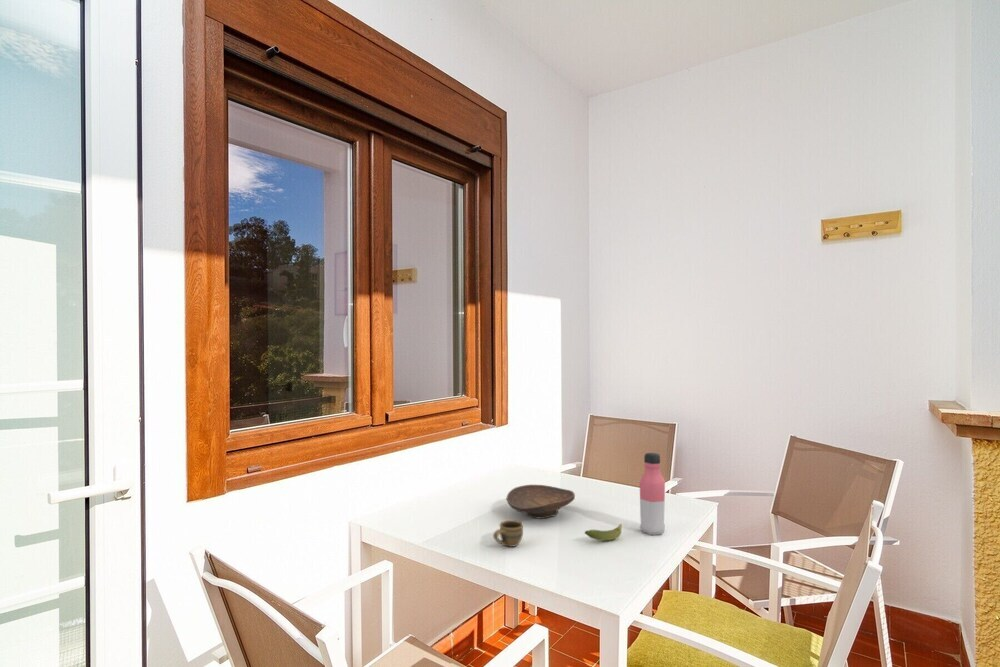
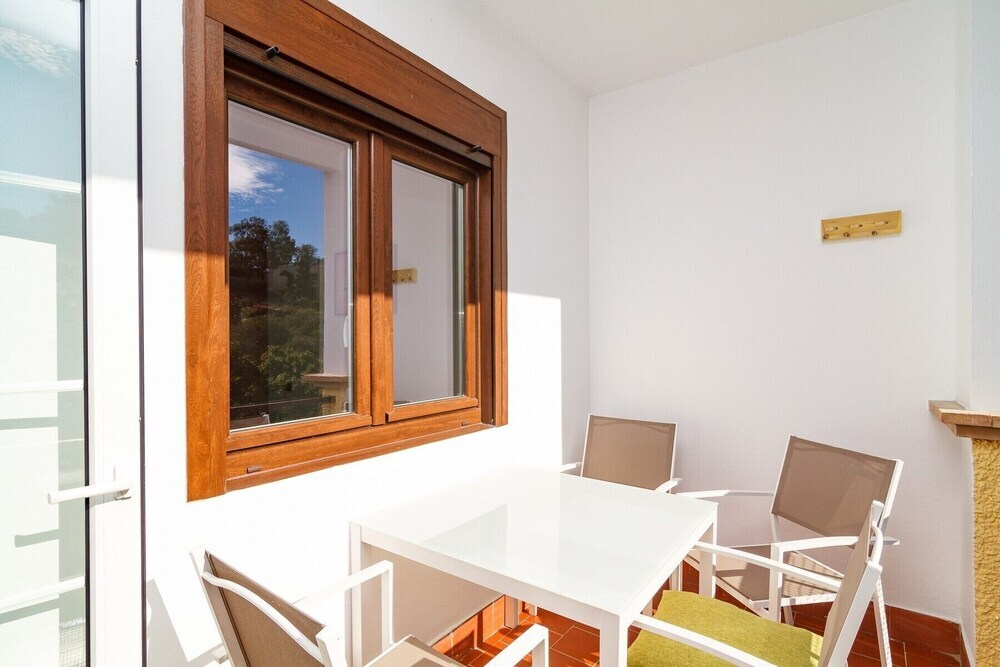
- cup [492,519,524,548]
- water bottle [639,452,666,536]
- banana [584,523,623,542]
- decorative bowl [506,484,576,519]
